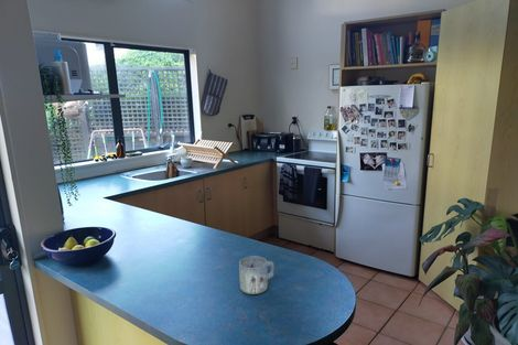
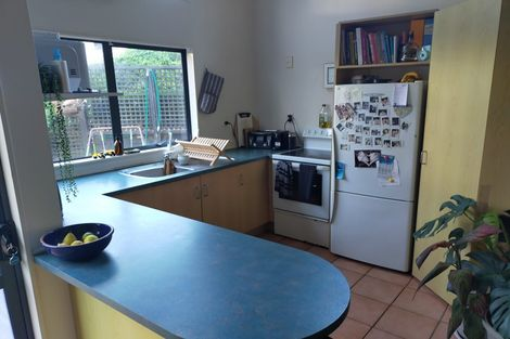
- mug [238,255,277,295]
